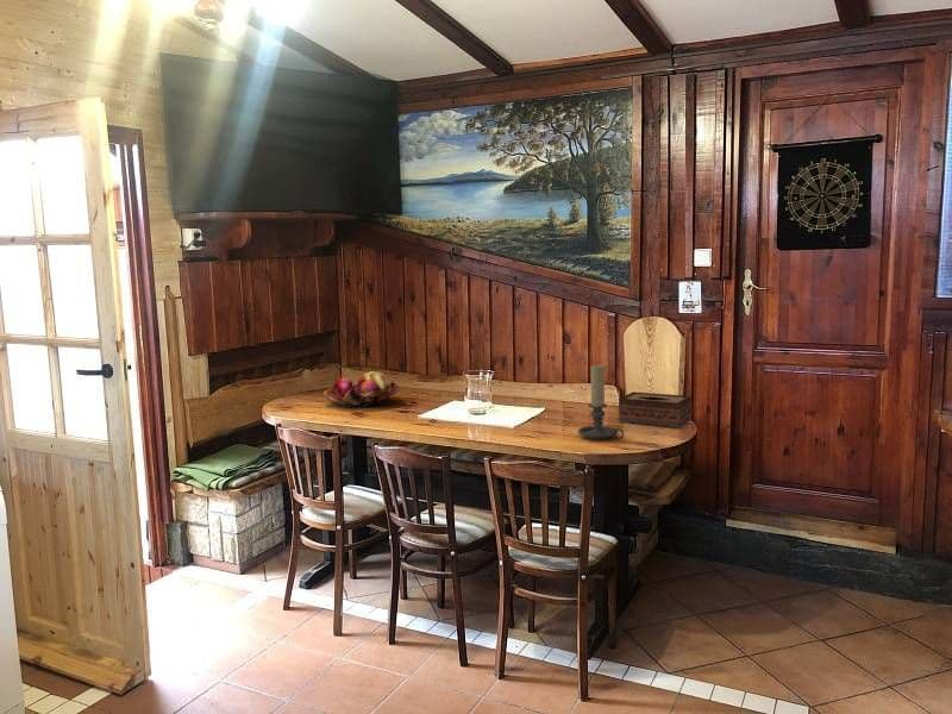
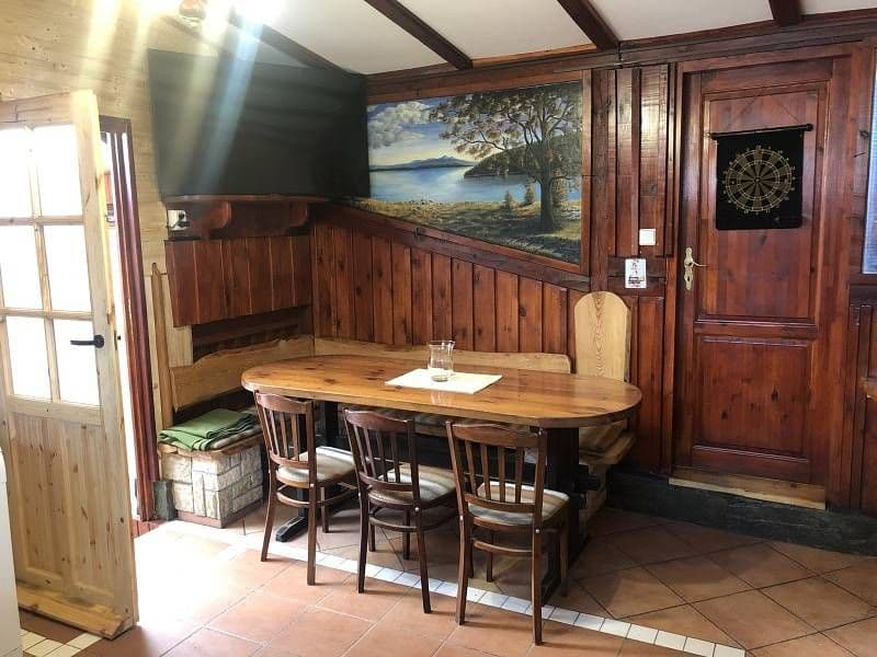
- fruit basket [322,370,401,408]
- tissue box [618,390,693,430]
- candle holder [577,364,625,440]
